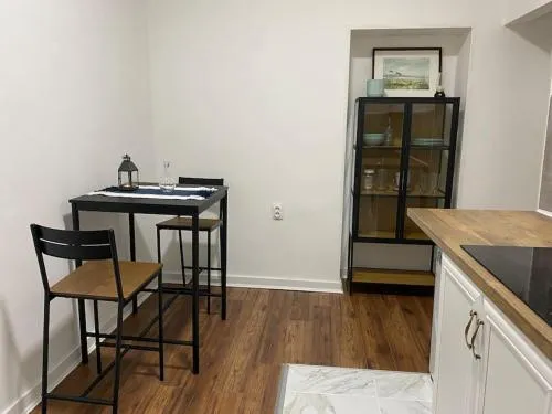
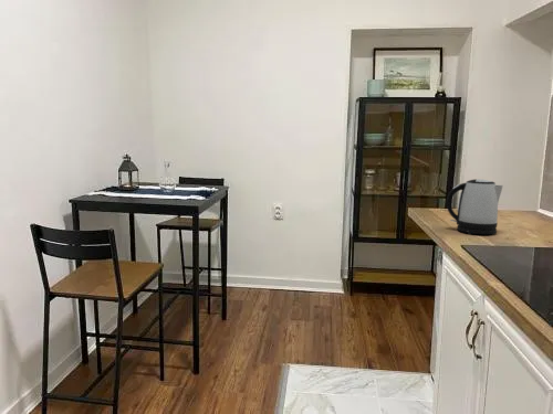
+ kettle [446,178,503,235]
